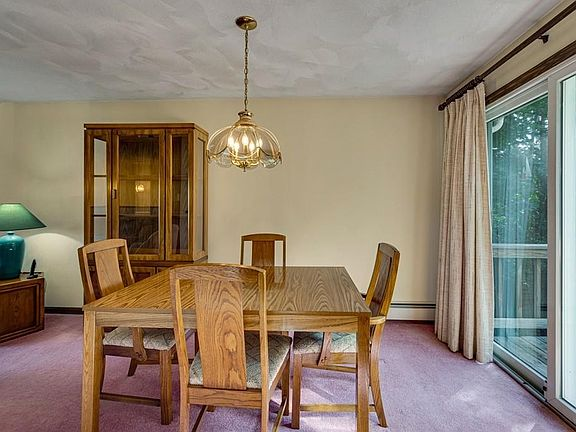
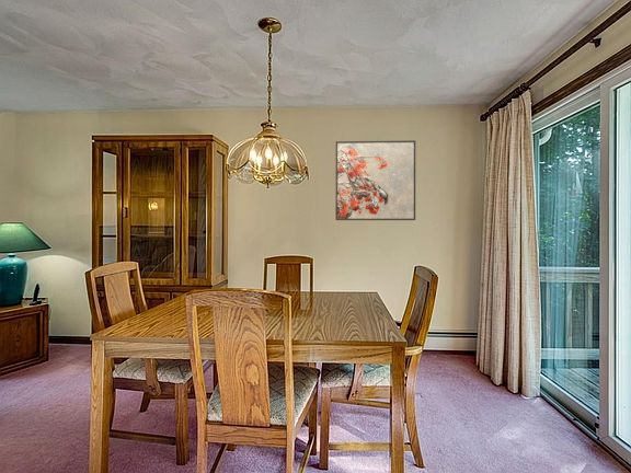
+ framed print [334,139,416,221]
